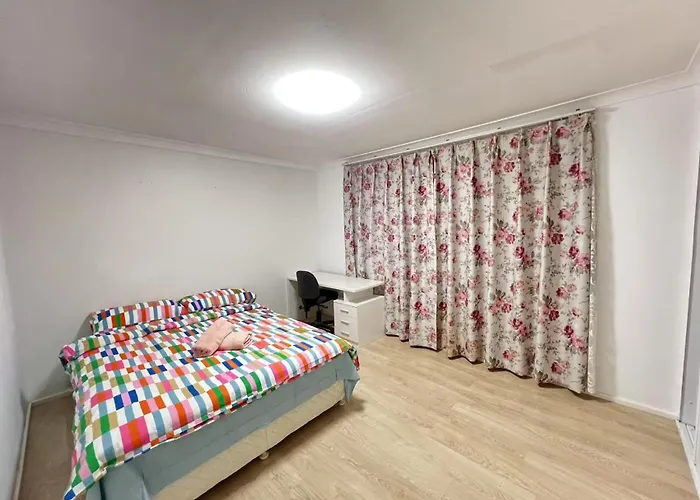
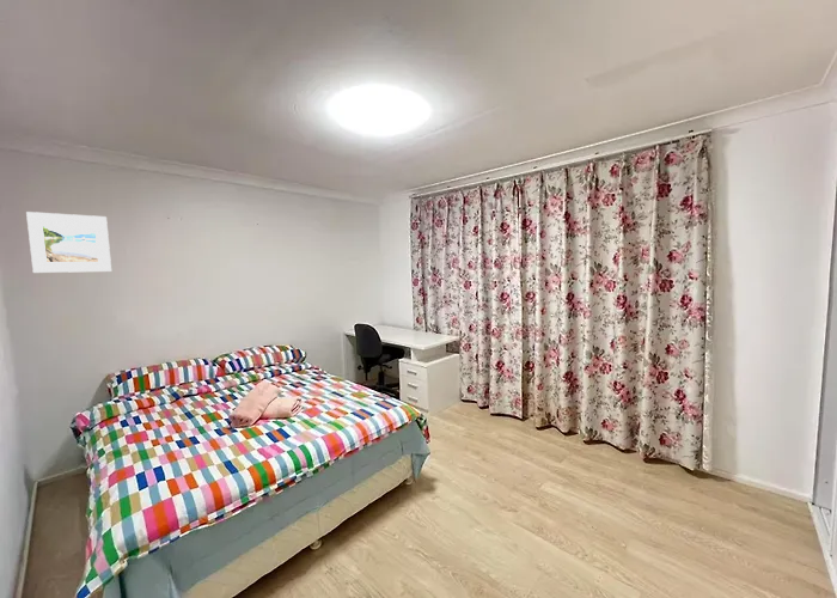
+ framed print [25,210,112,274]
